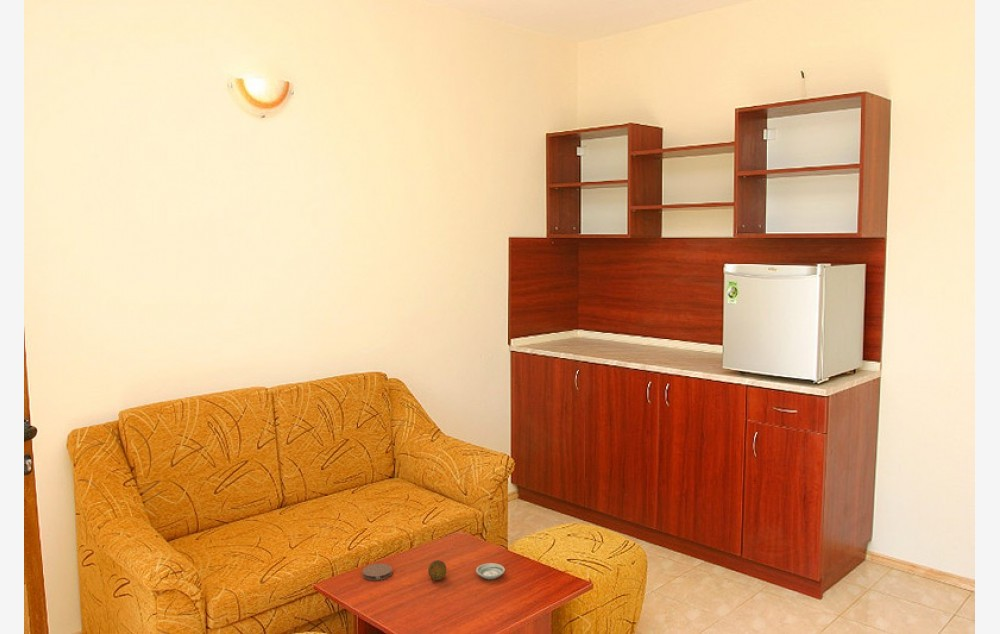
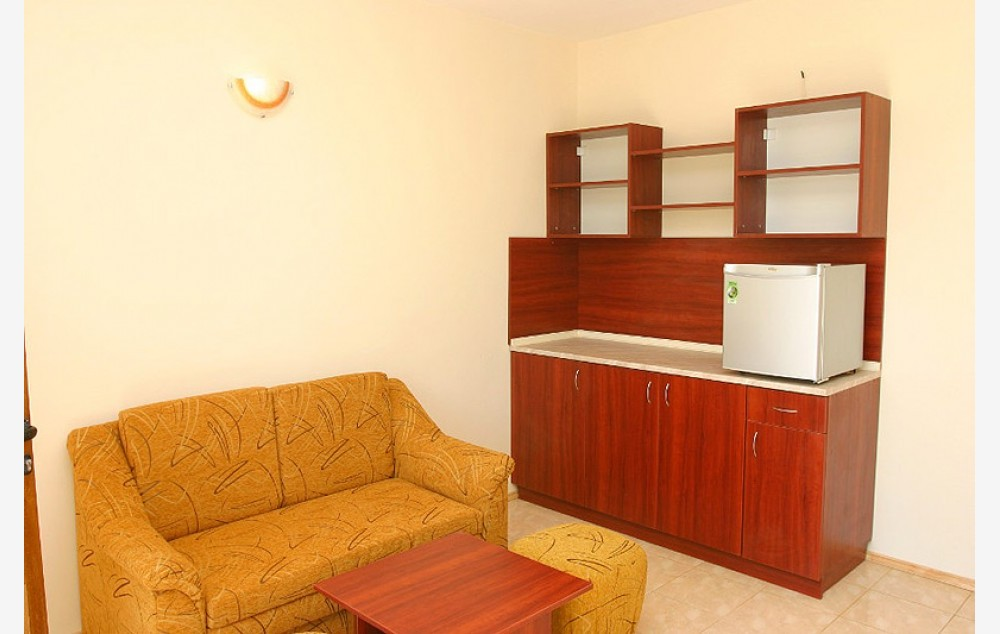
- fruit [427,559,448,581]
- saucer [475,562,506,580]
- coaster [362,563,393,581]
